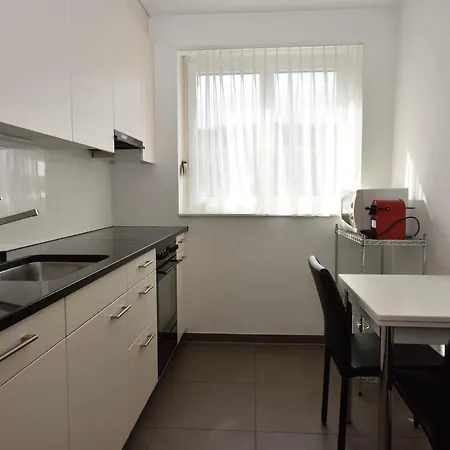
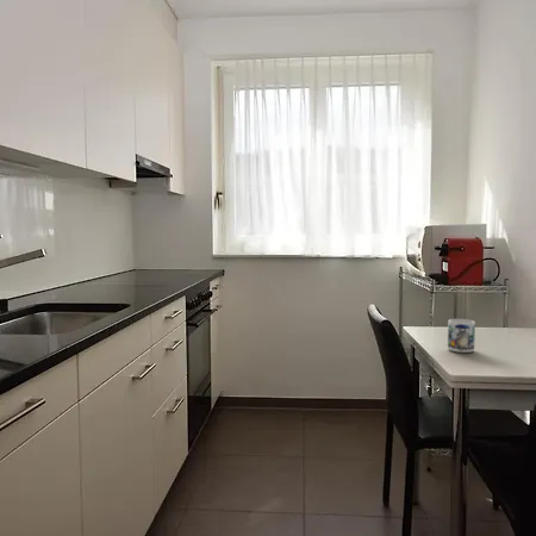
+ mug [447,318,476,354]
